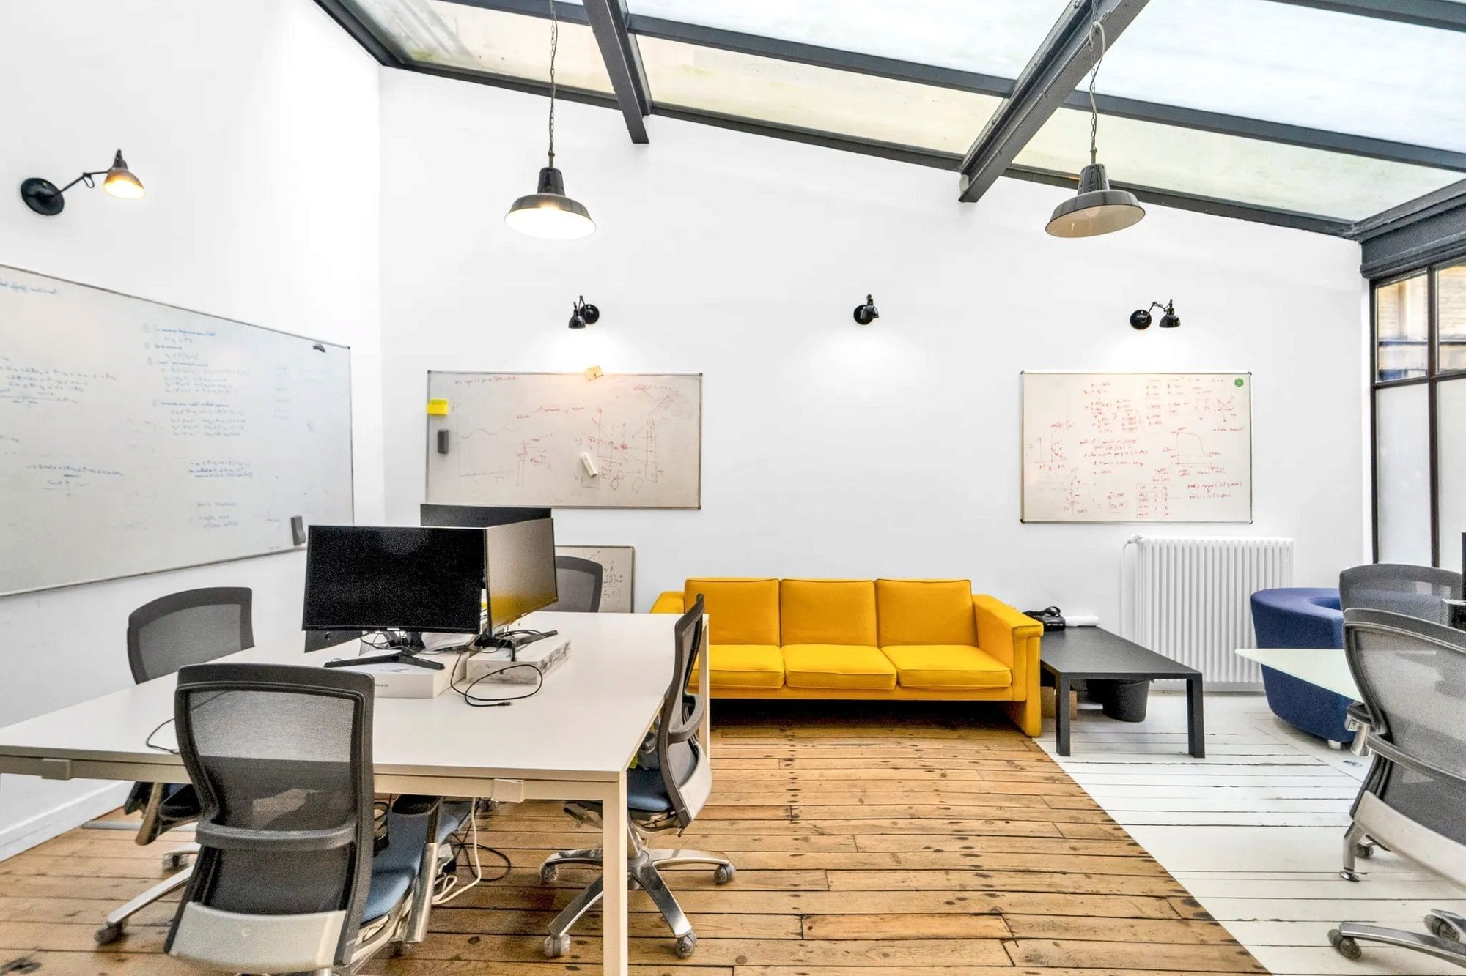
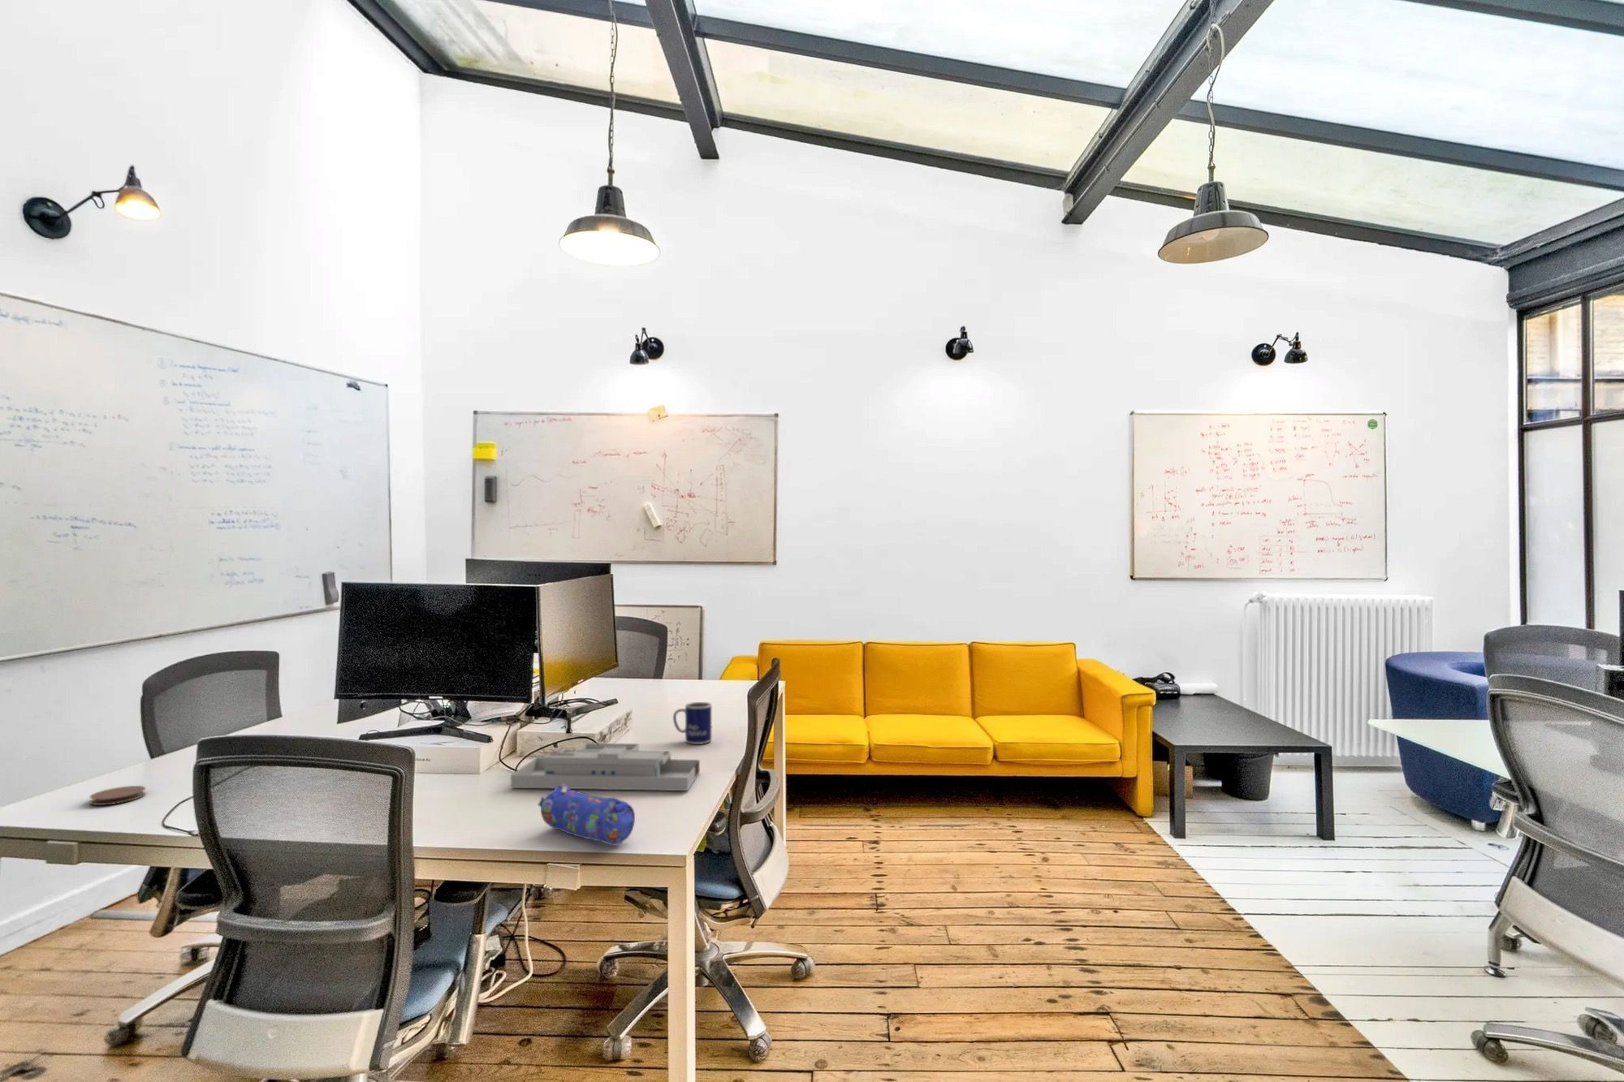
+ pencil case [537,784,636,847]
+ mug [673,702,712,745]
+ coaster [88,785,146,805]
+ desk organizer [510,741,700,791]
